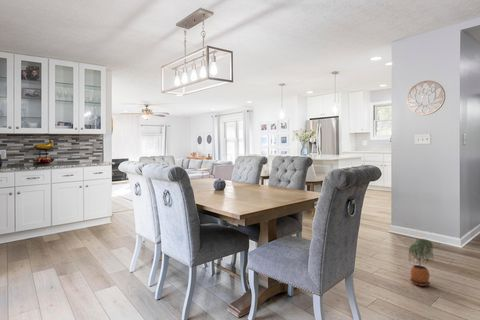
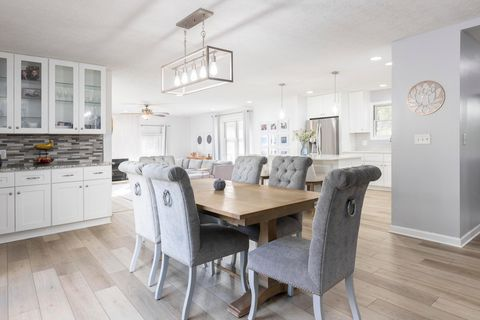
- potted plant [407,238,434,287]
